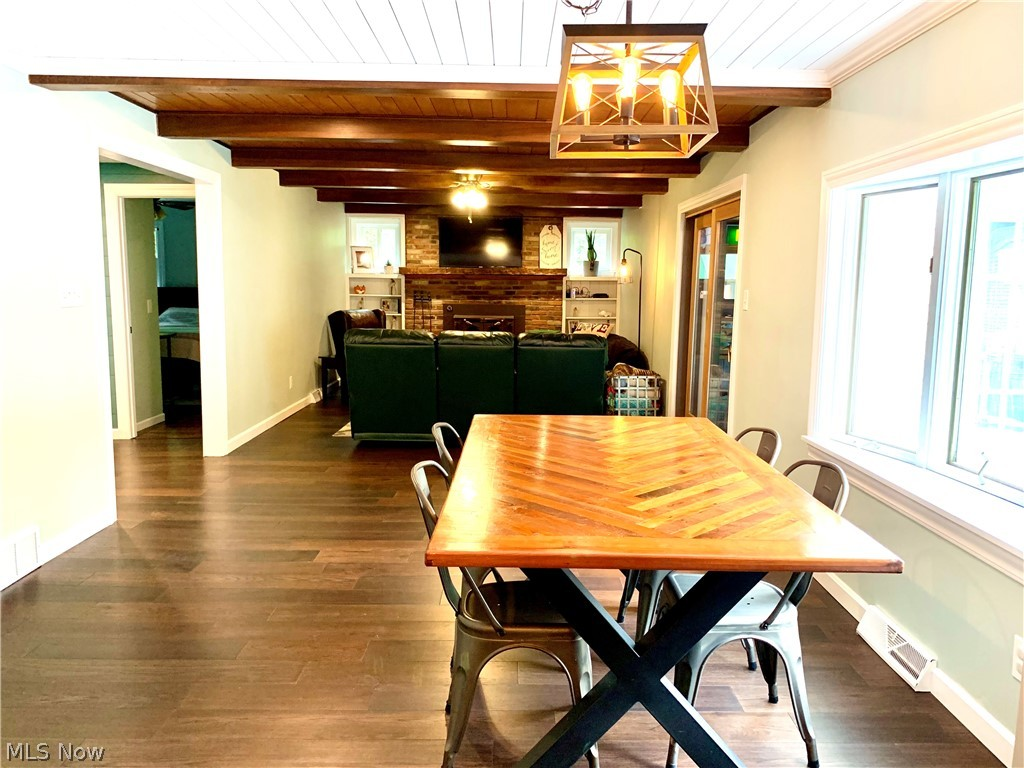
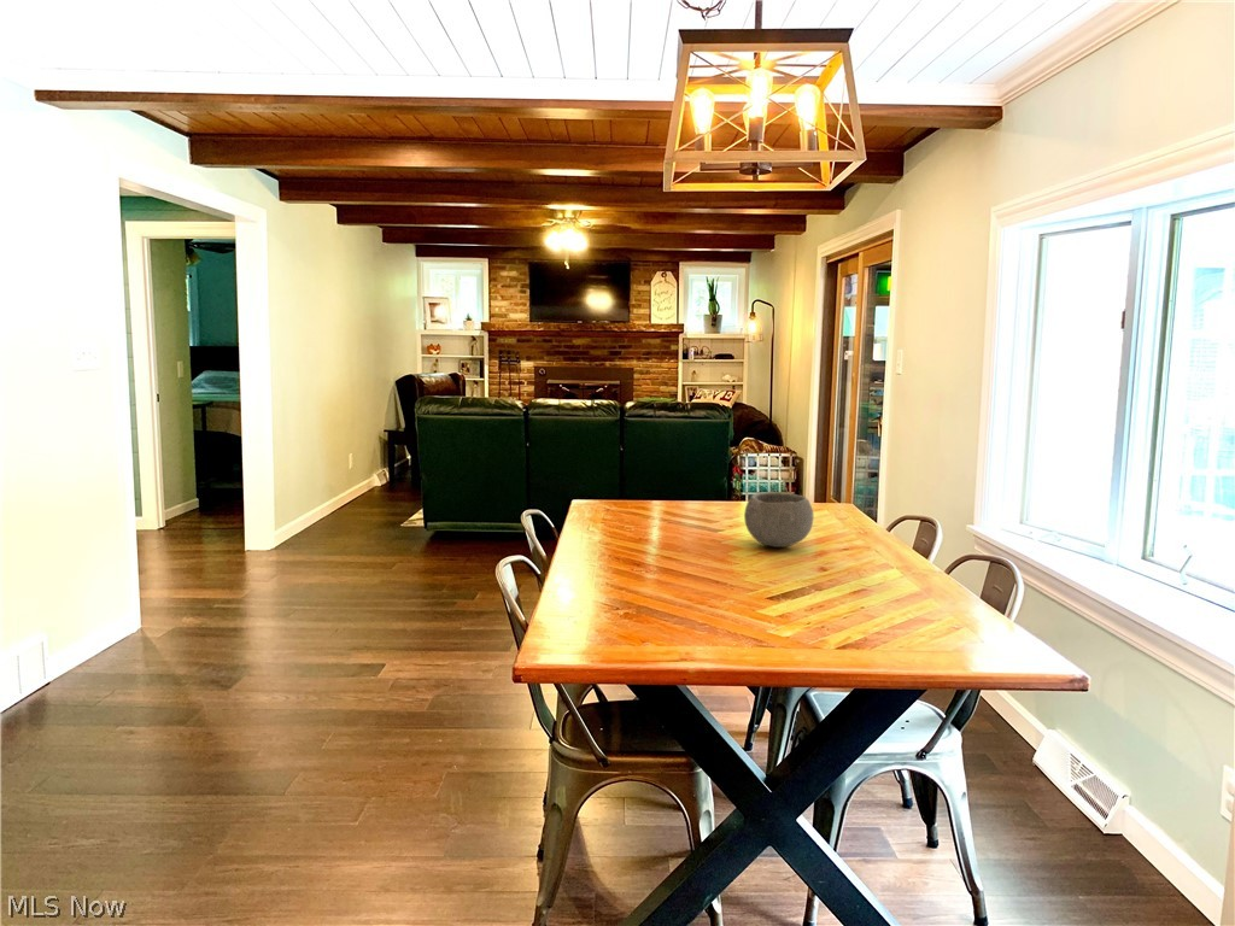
+ bowl [743,491,814,549]
